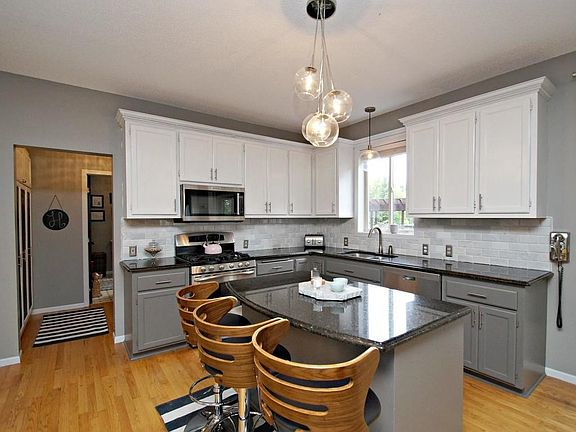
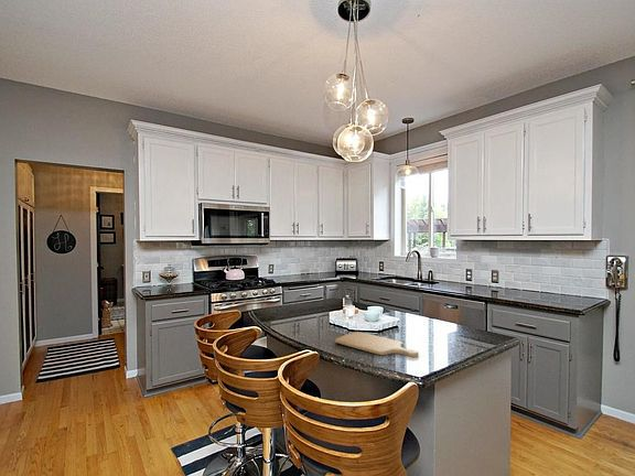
+ chopping board [334,331,419,358]
